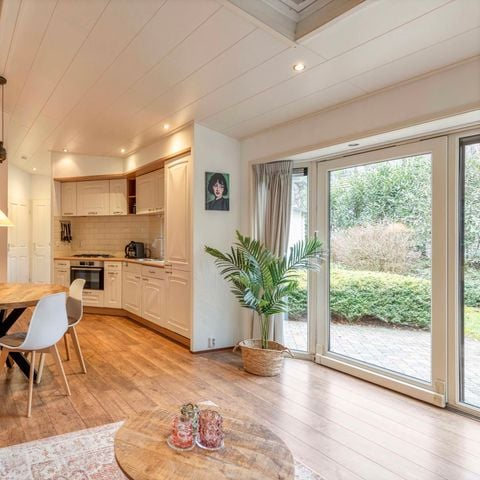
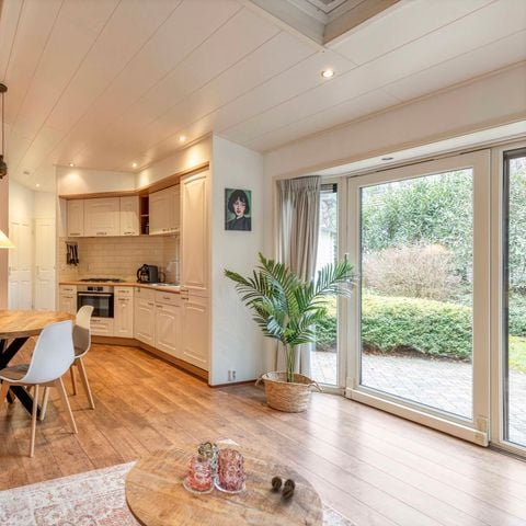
+ decorative ball [271,476,297,501]
